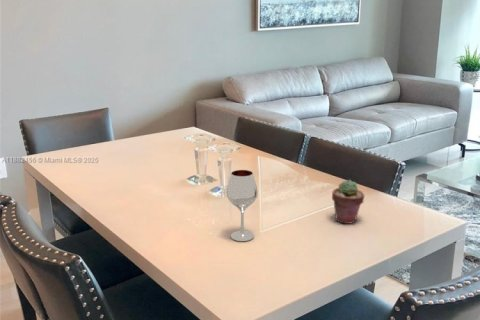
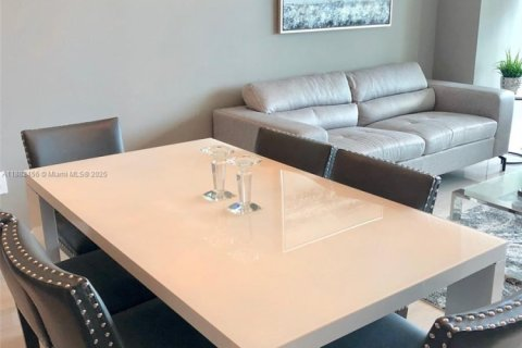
- wineglass [226,169,259,242]
- potted succulent [331,179,365,225]
